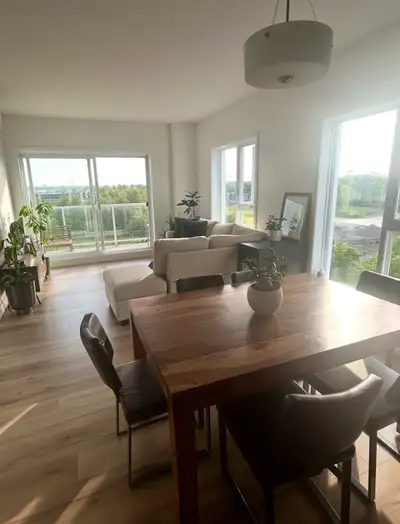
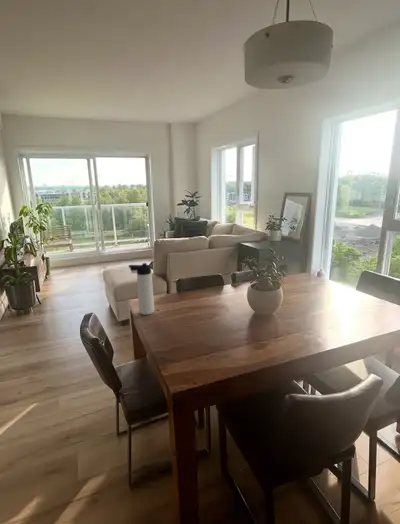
+ thermos bottle [128,262,155,316]
